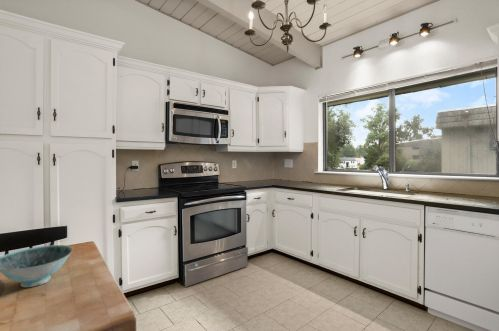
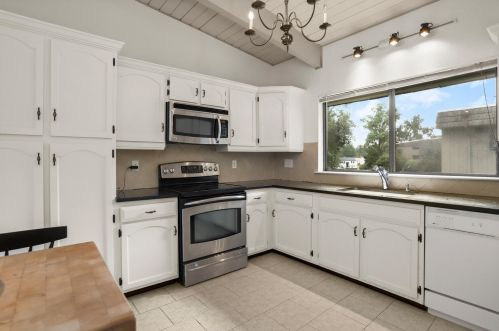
- bowl [0,244,74,288]
